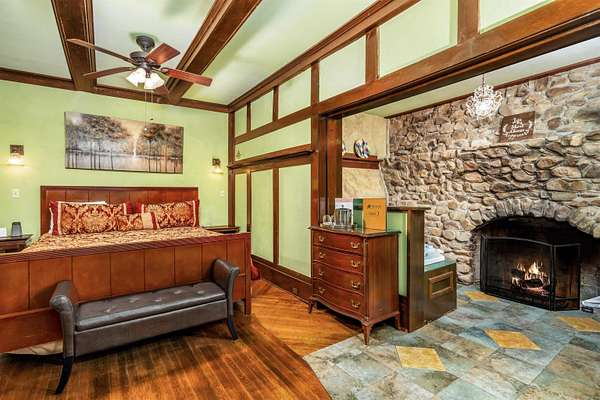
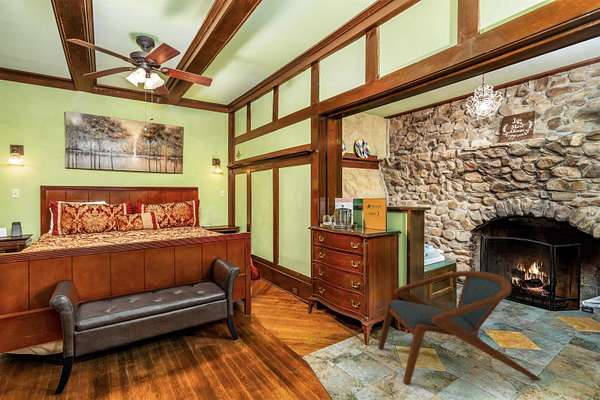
+ armchair [377,270,542,385]
